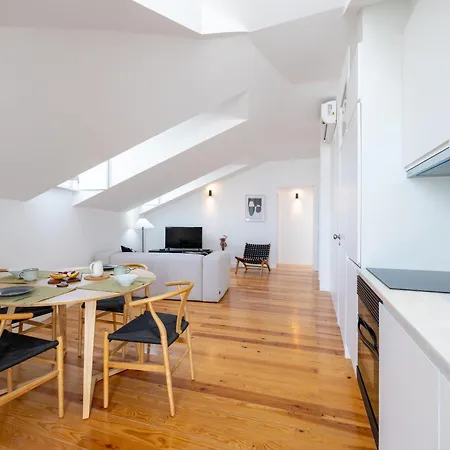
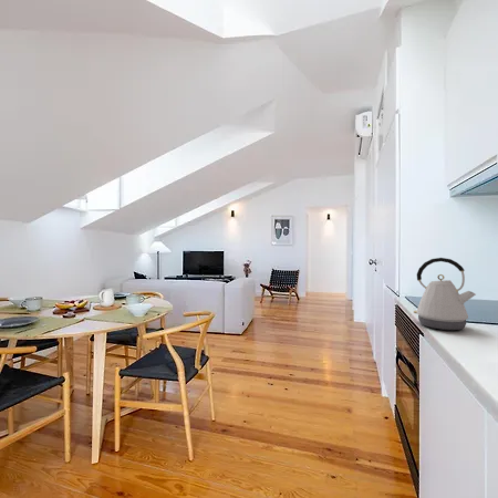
+ kettle [413,257,477,331]
